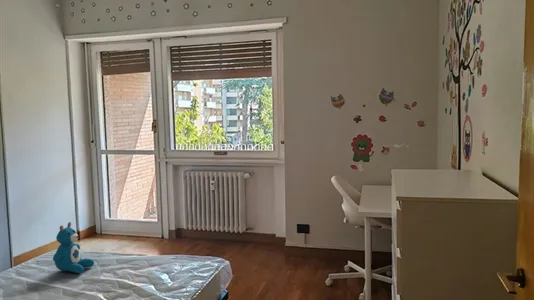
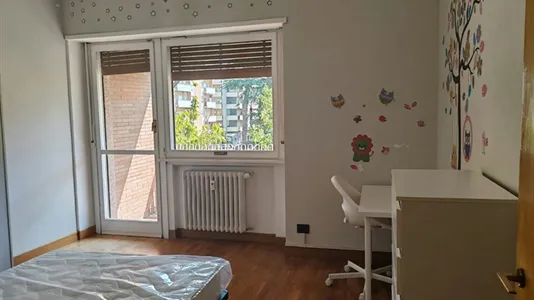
- teddy bear [52,221,95,274]
